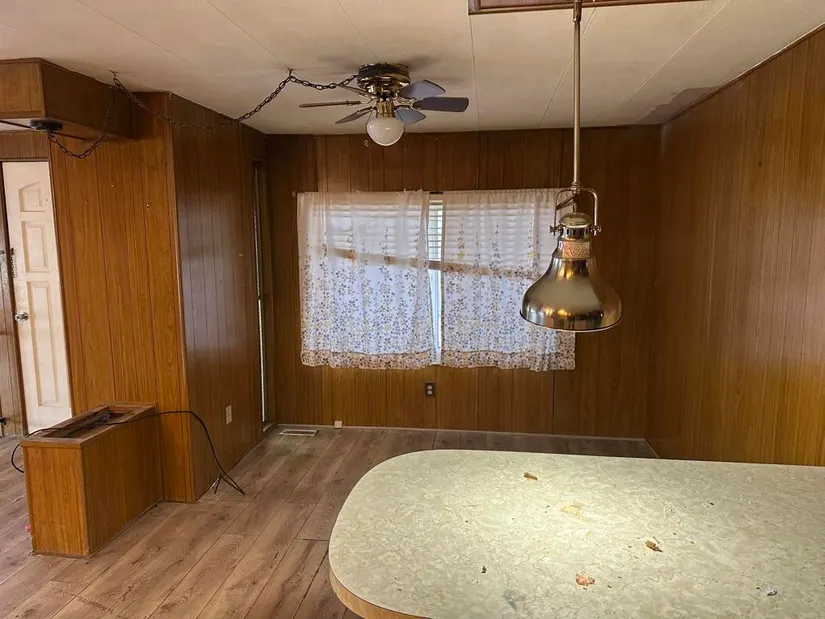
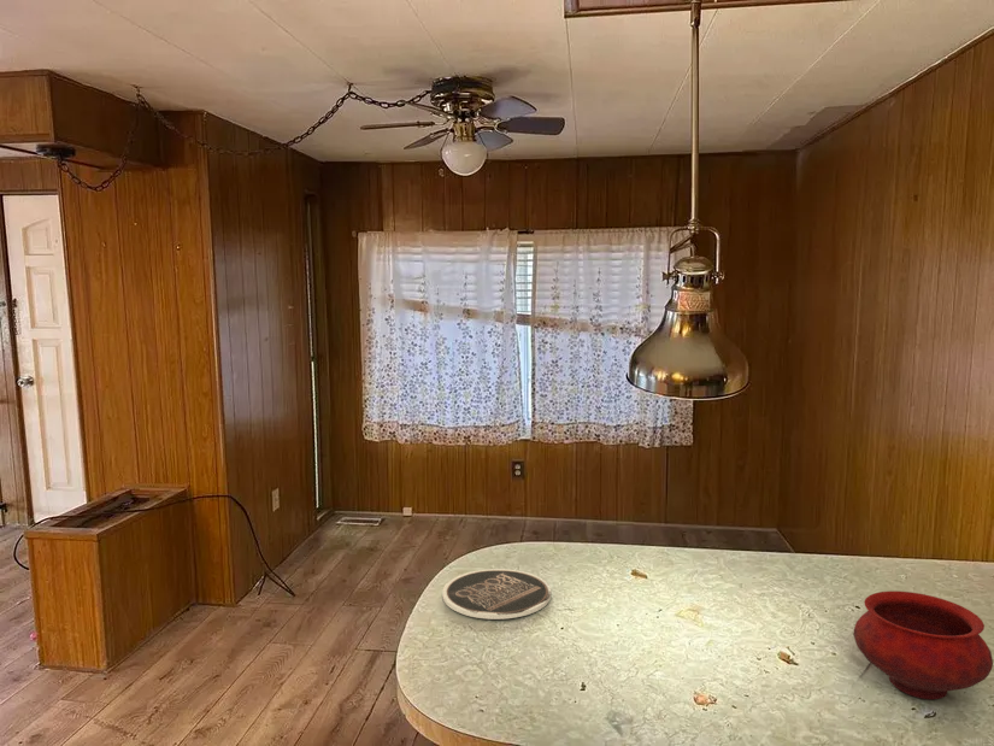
+ bowl [852,591,994,700]
+ plate [441,568,552,621]
